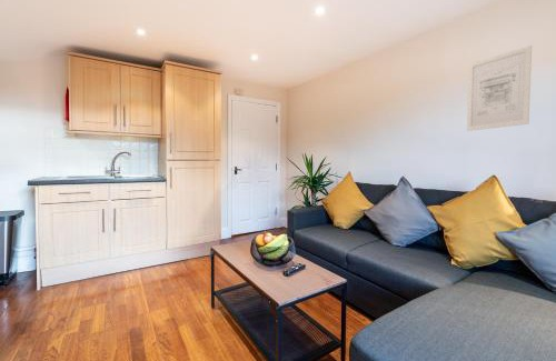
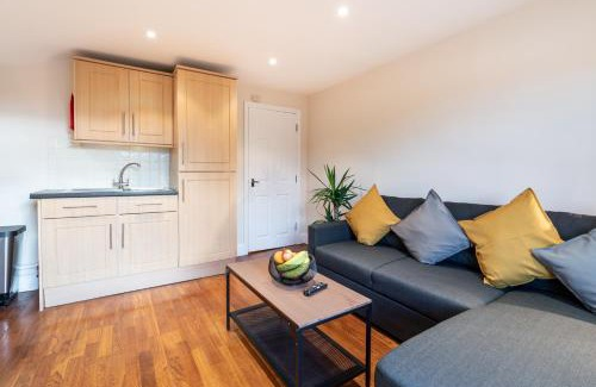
- wall art [466,44,533,132]
